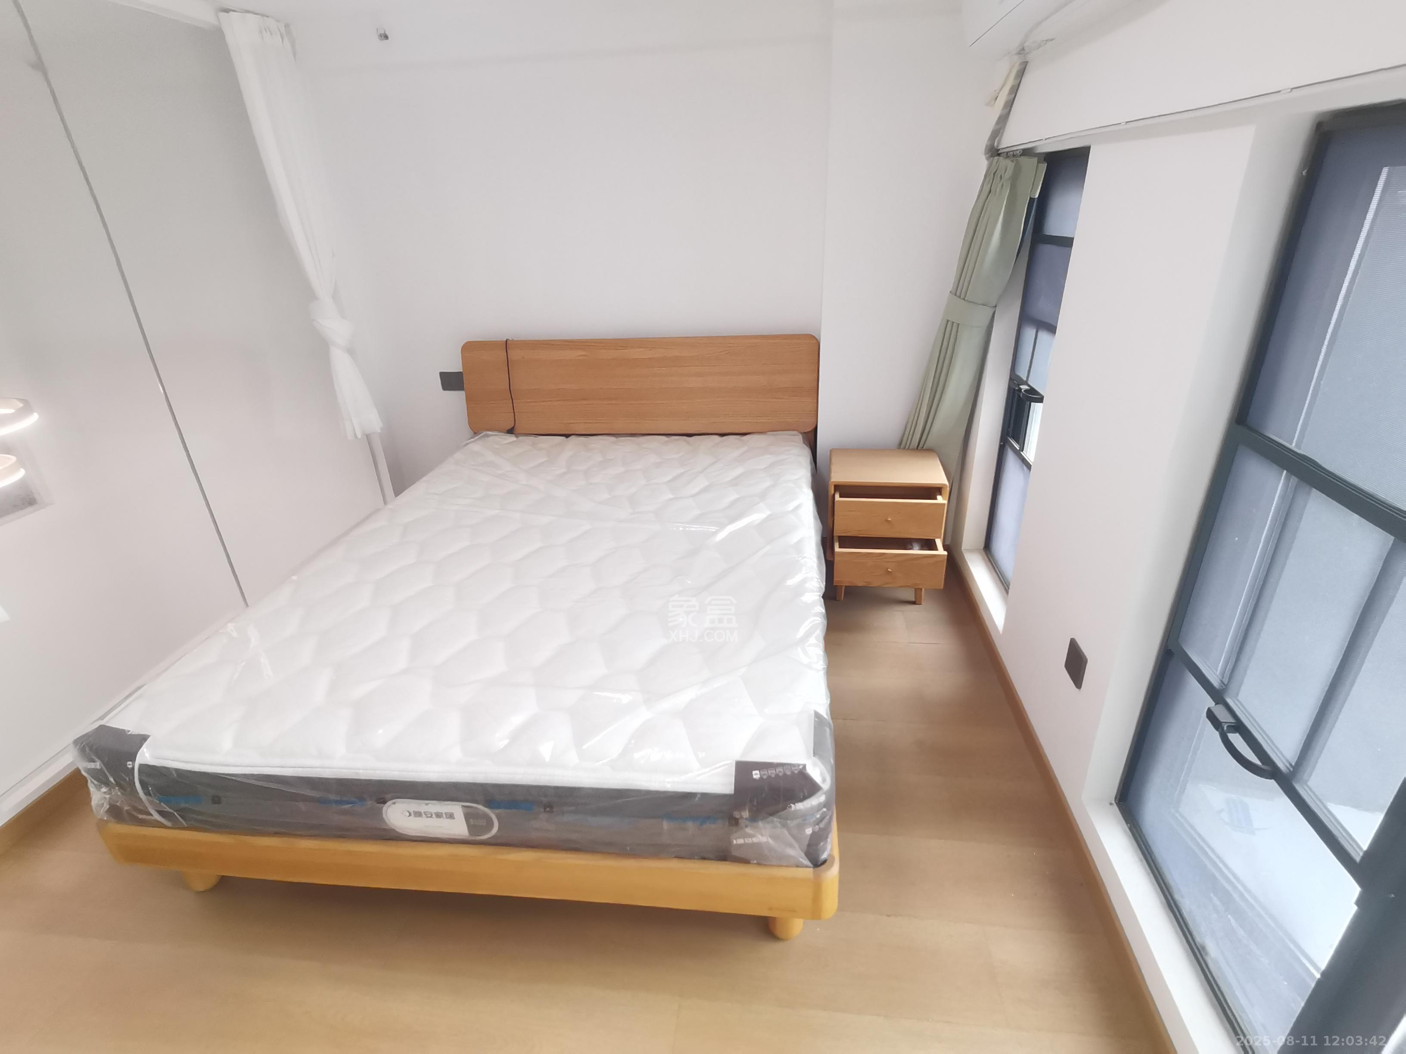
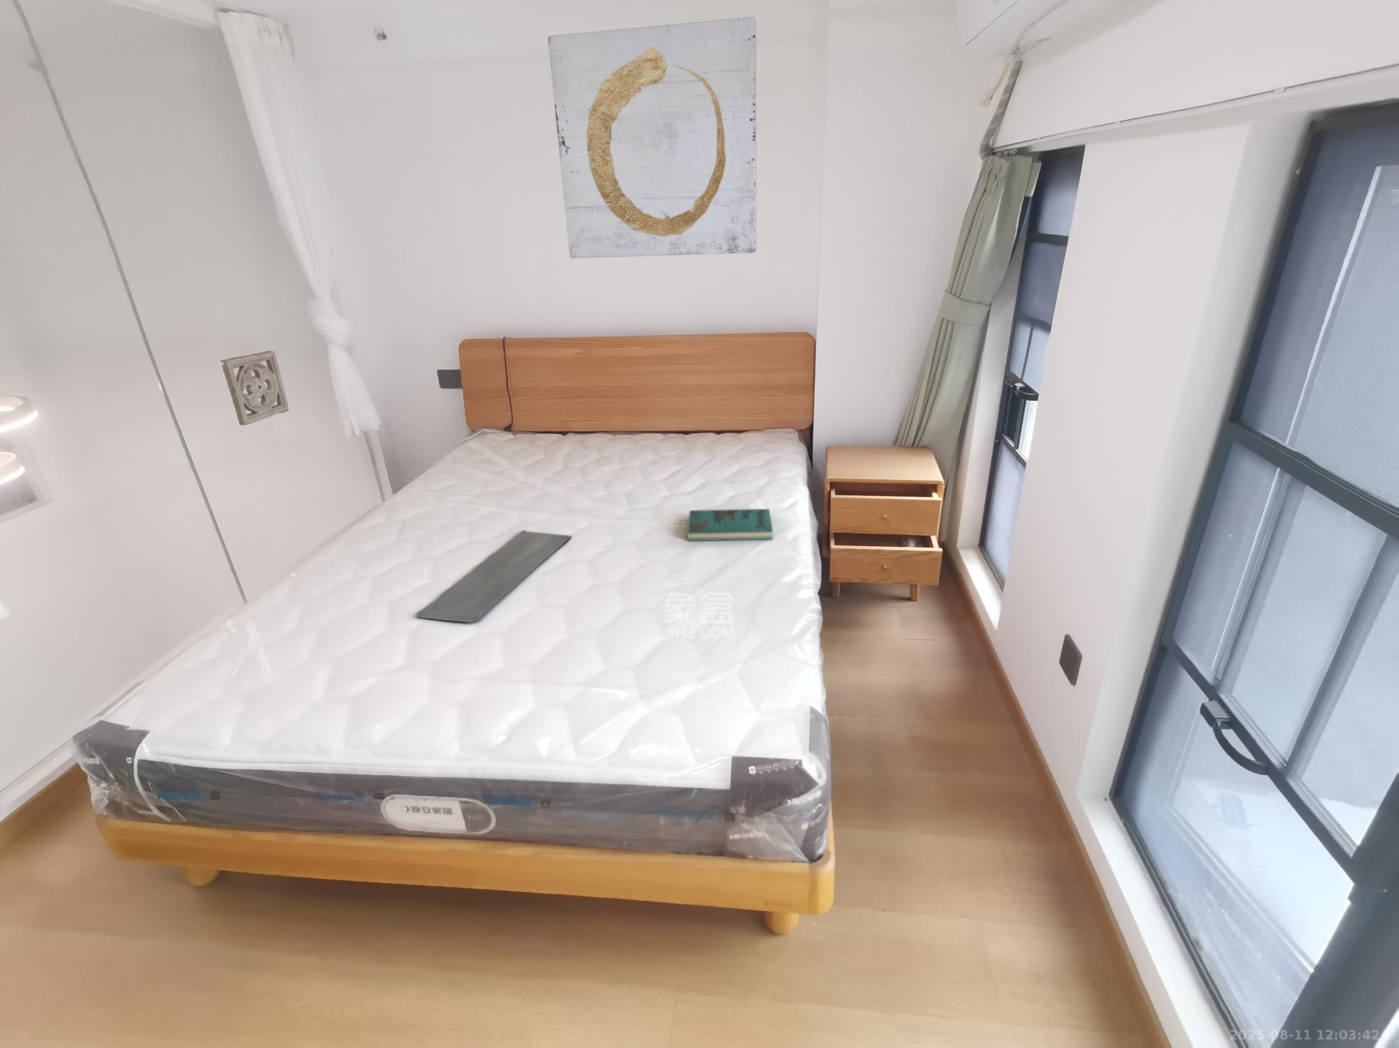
+ wall ornament [220,350,290,426]
+ wall art [547,17,757,259]
+ book [687,509,773,542]
+ bath mat [414,530,571,623]
